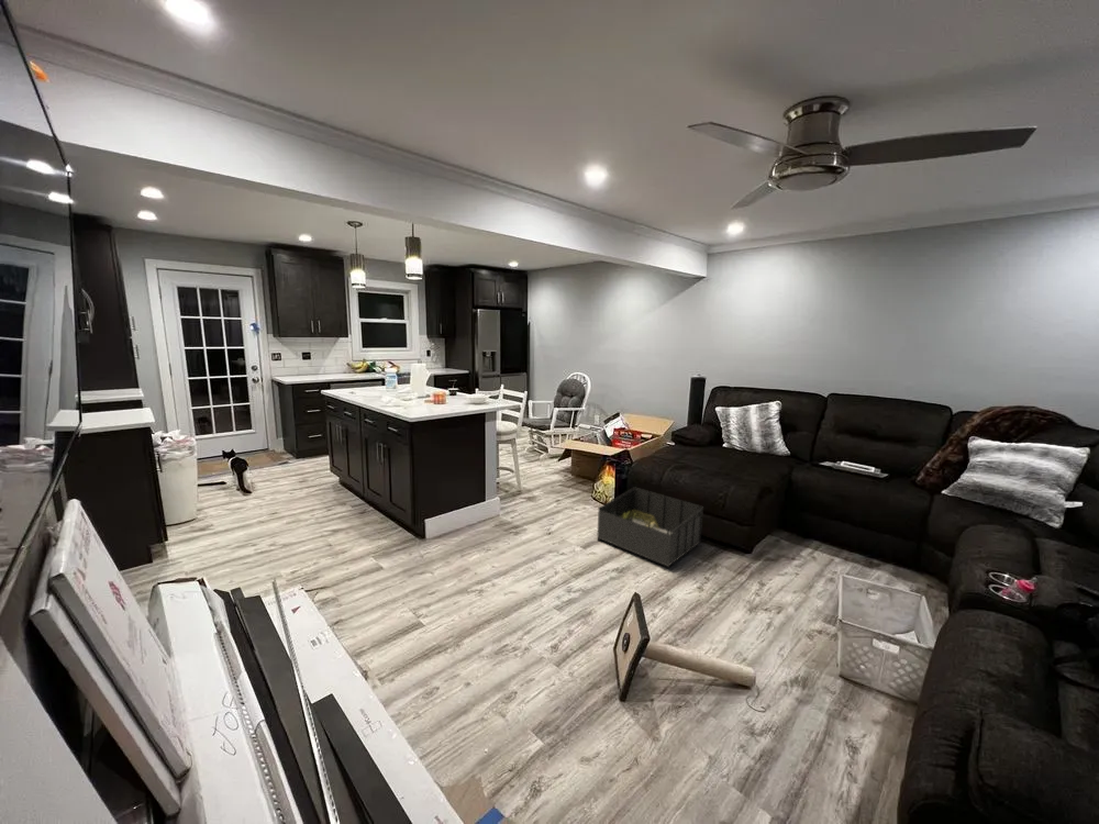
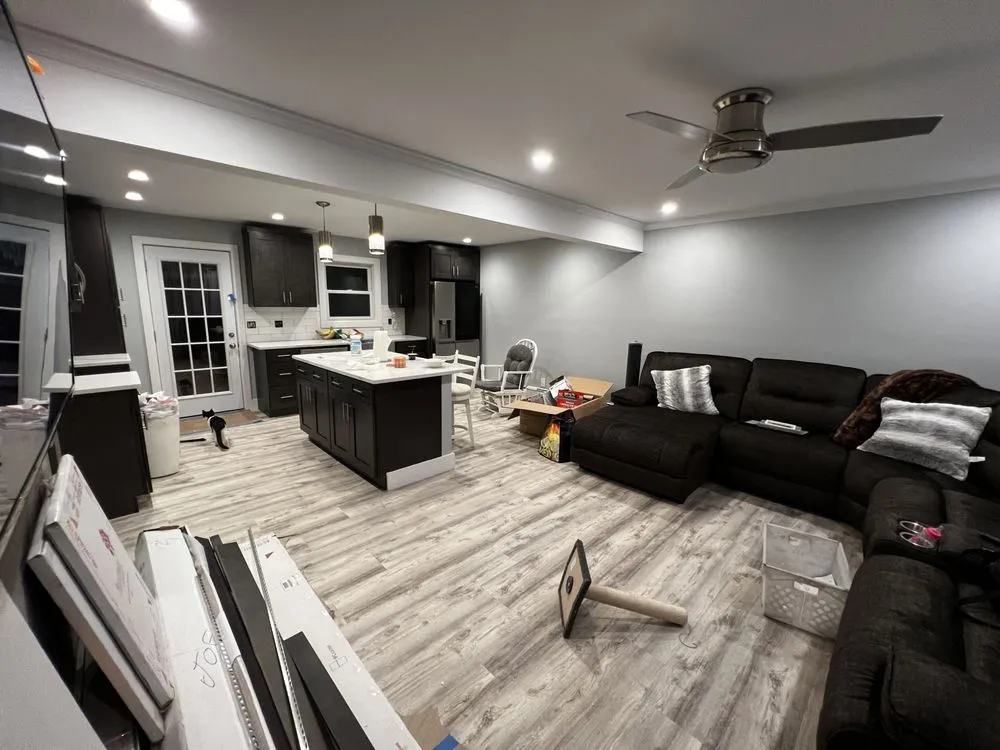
- storage bin [596,486,704,568]
